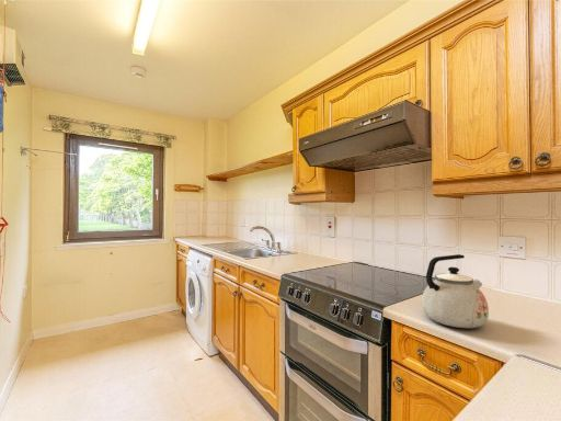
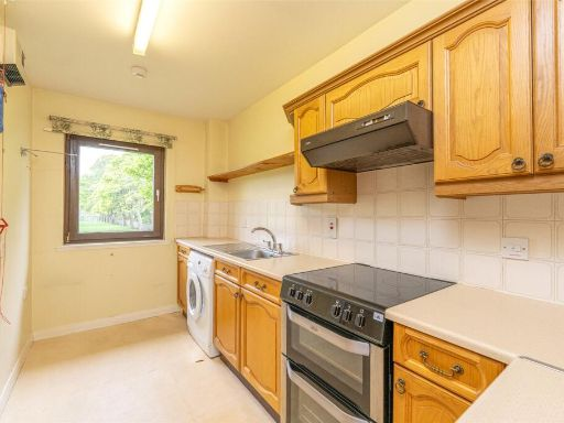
- kettle [421,253,490,329]
